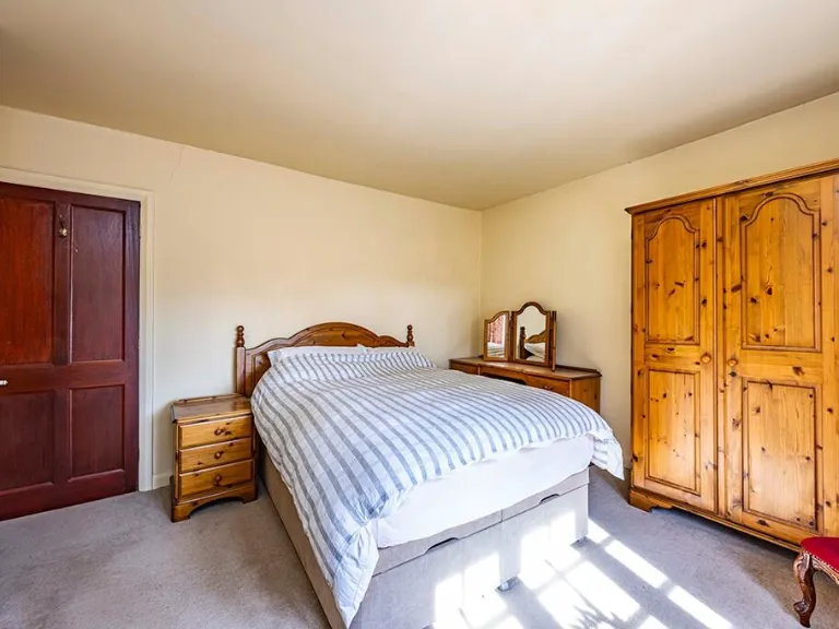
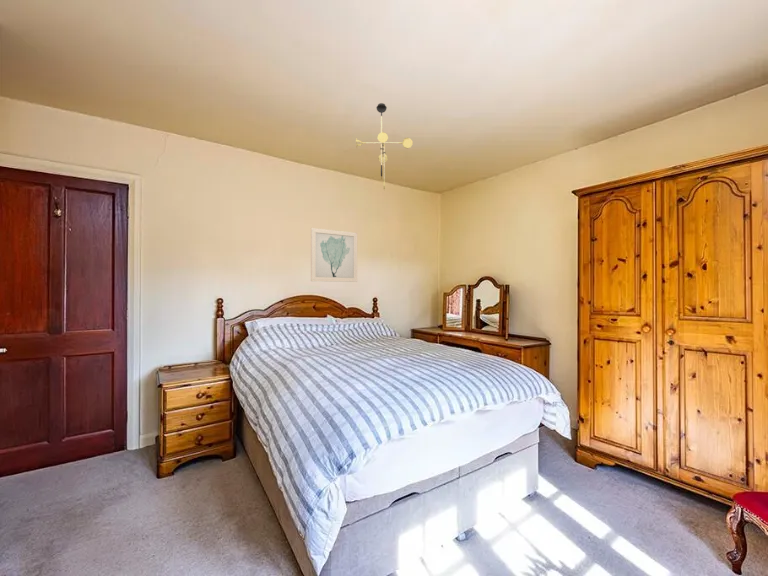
+ wall art [310,227,358,283]
+ ceiling light fixture [355,102,414,190]
